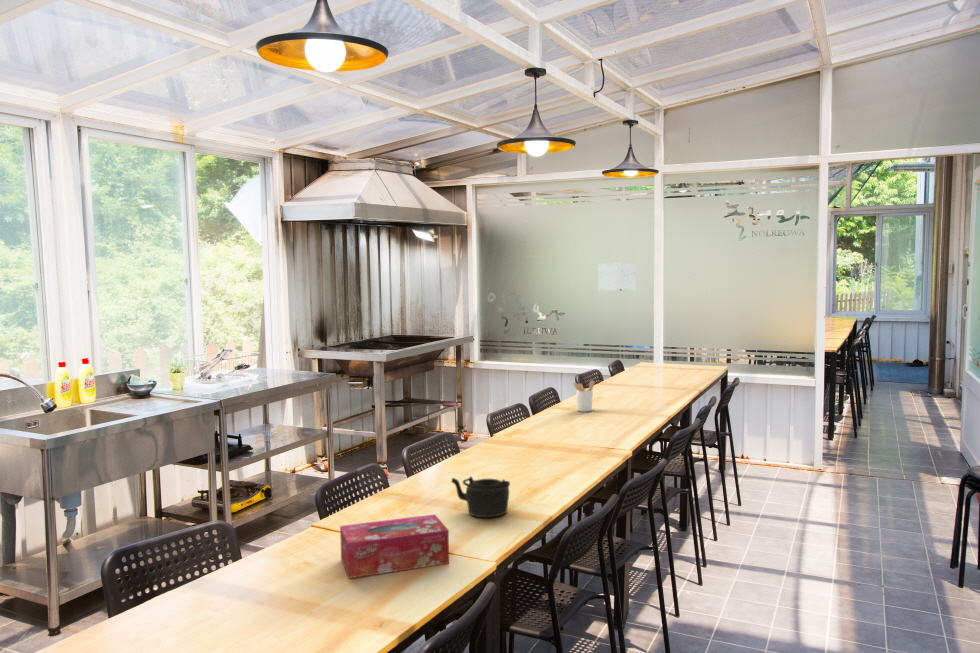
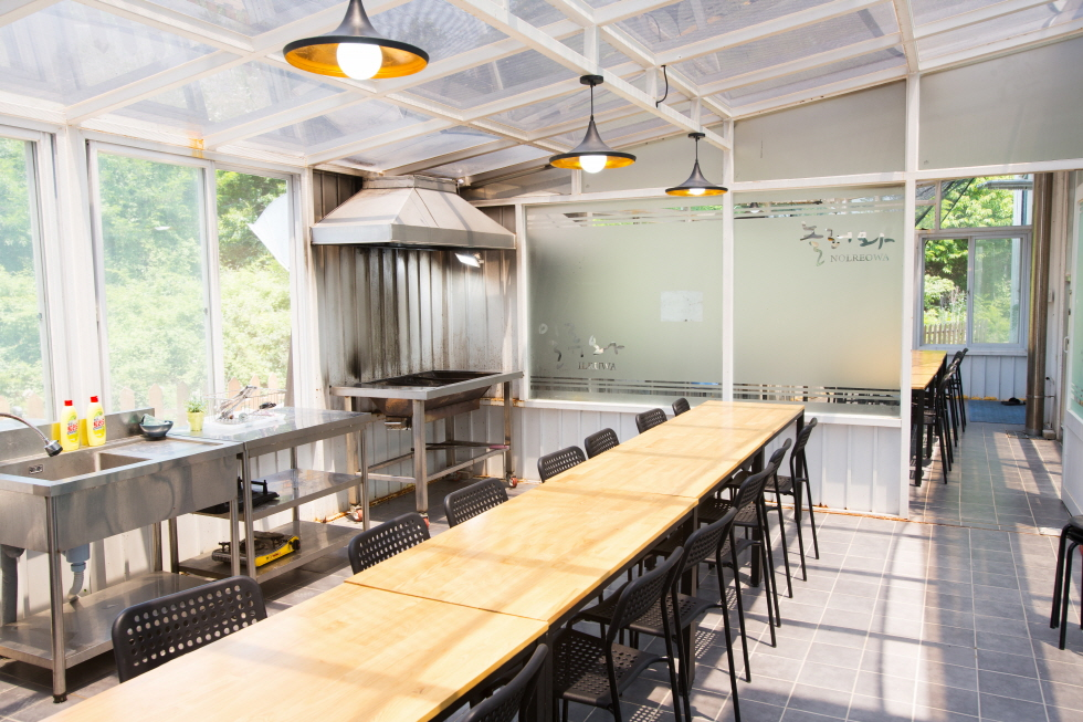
- utensil holder [572,379,596,413]
- tissue box [339,513,450,579]
- teapot [450,475,511,518]
